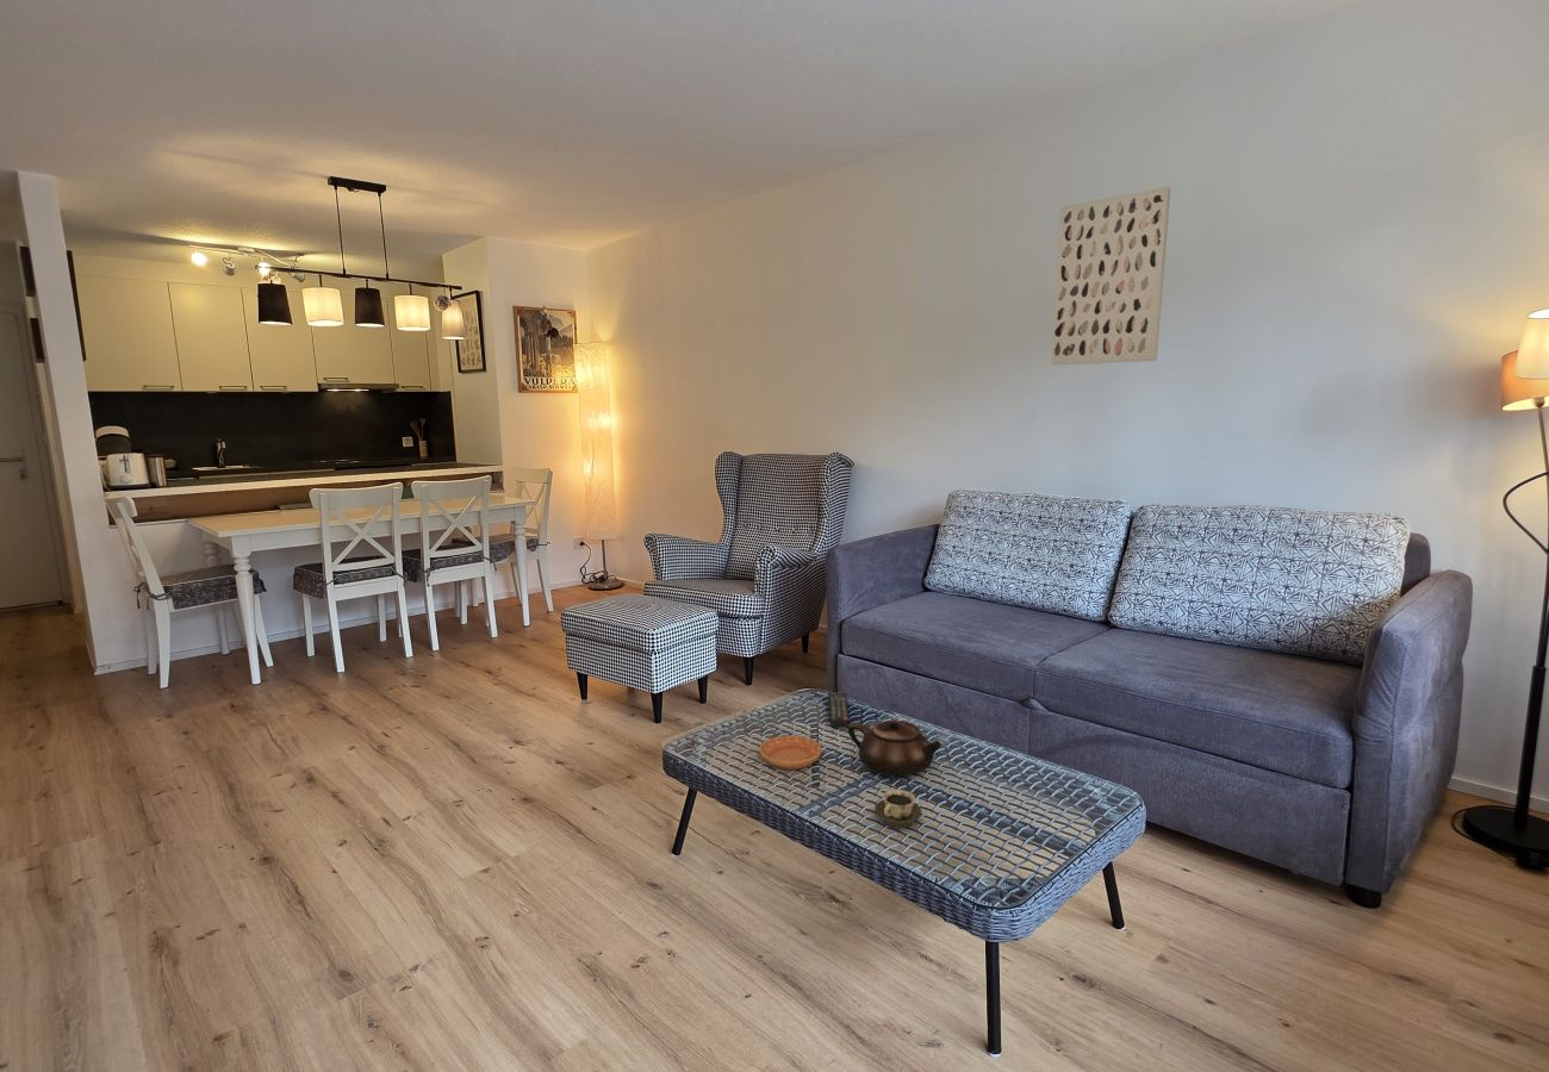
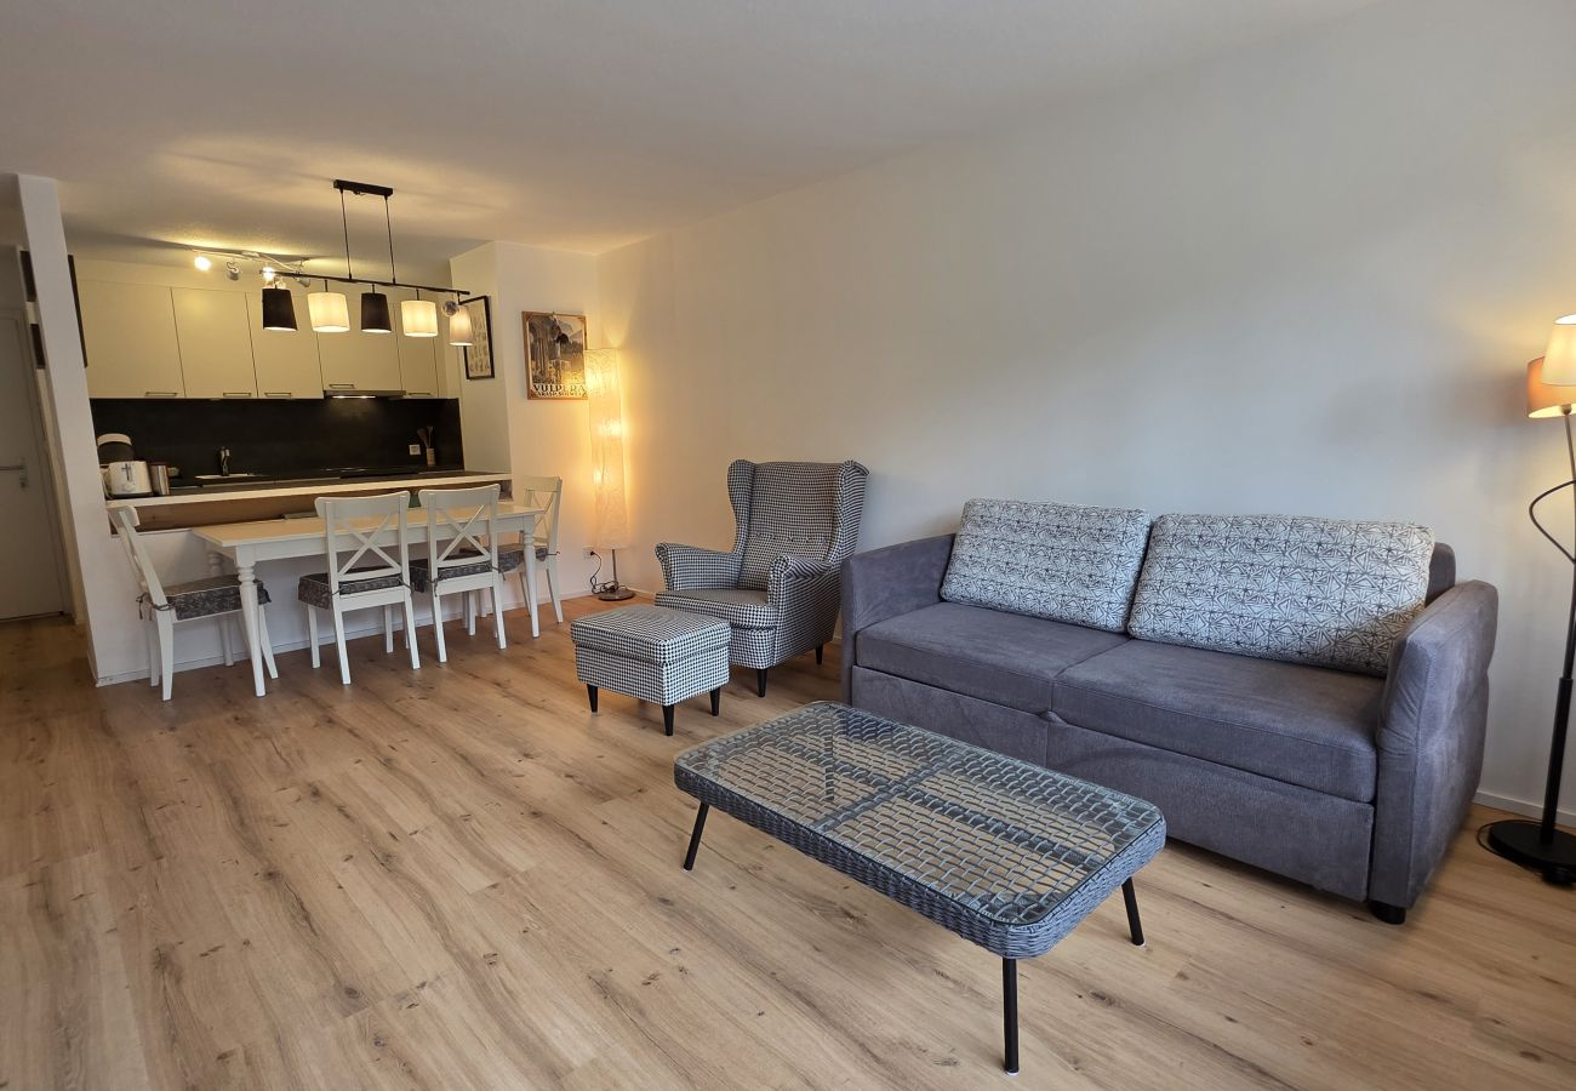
- remote control [827,692,851,729]
- wall art [1050,186,1172,366]
- teapot [847,719,943,779]
- cup [873,789,922,829]
- saucer [758,735,823,771]
